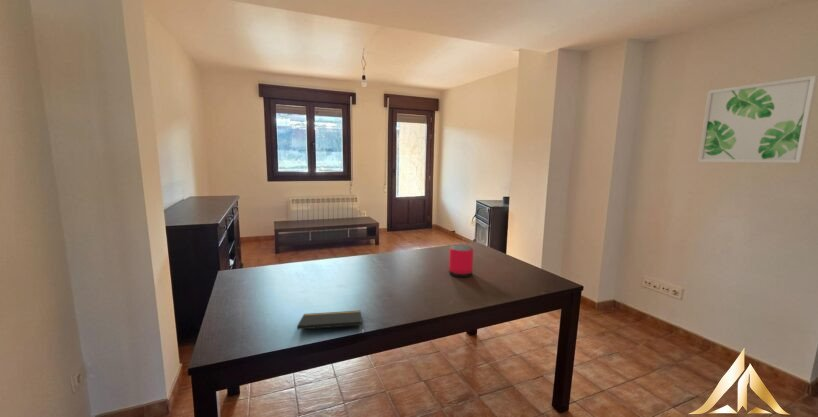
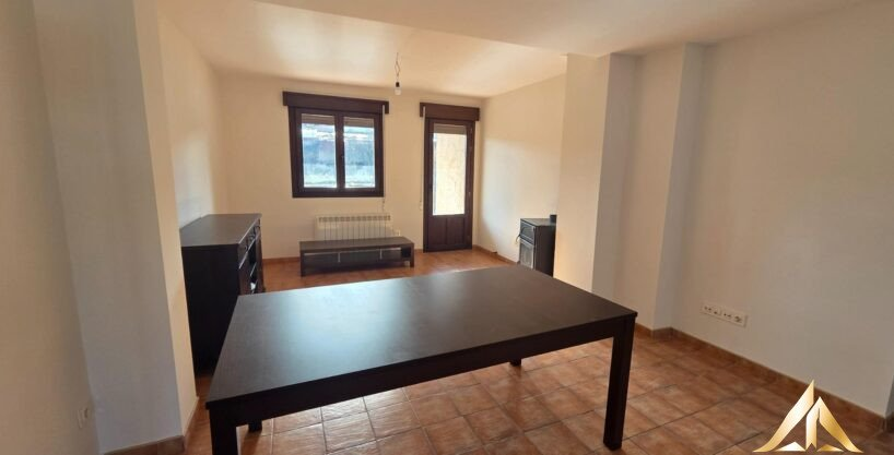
- wall art [697,74,818,164]
- notepad [296,310,364,331]
- speaker [448,244,474,278]
